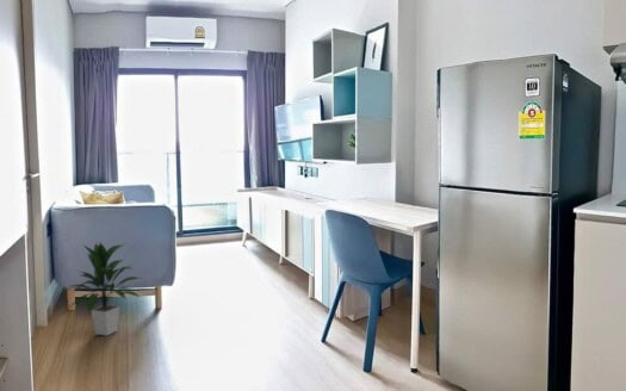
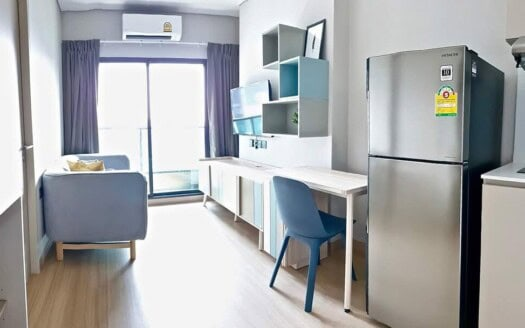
- indoor plant [70,241,145,336]
